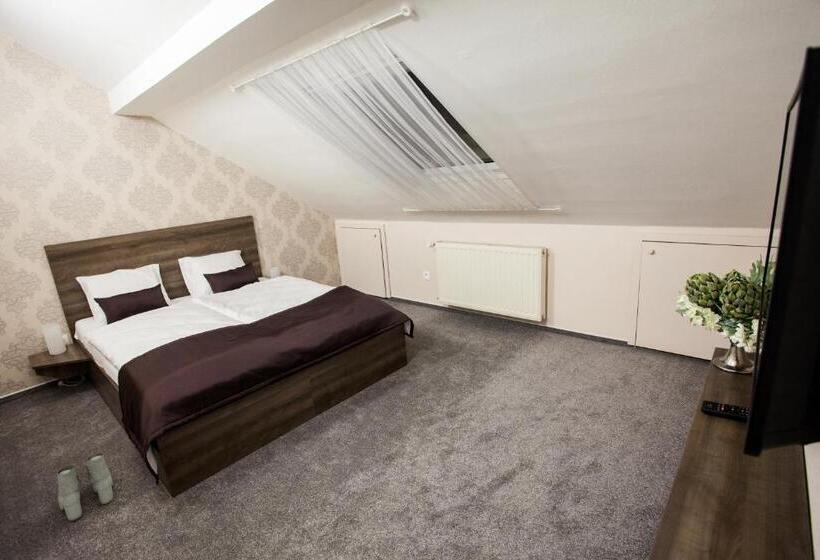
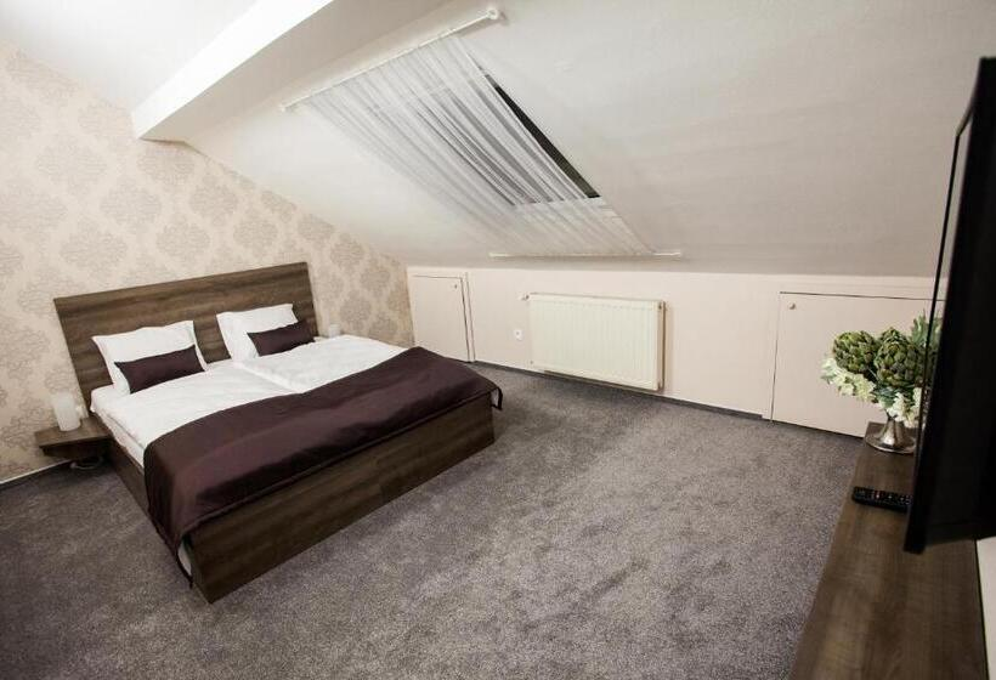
- boots [56,452,114,522]
